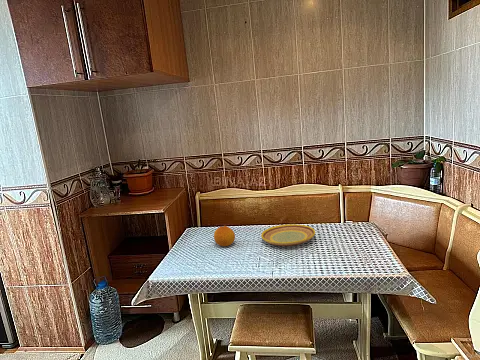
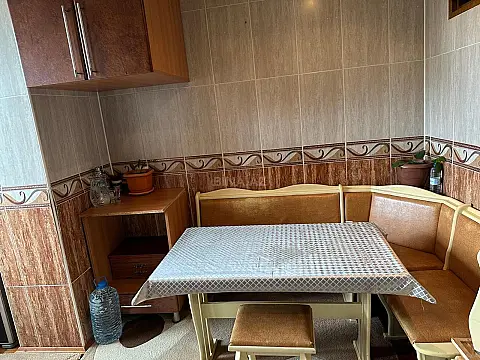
- fruit [213,225,236,247]
- plate [260,223,316,247]
